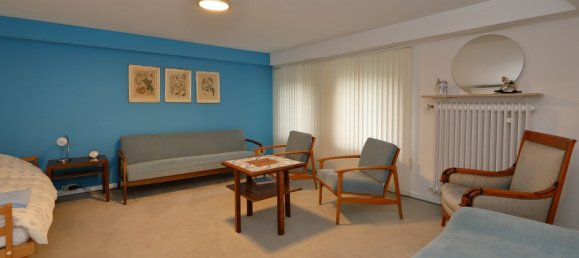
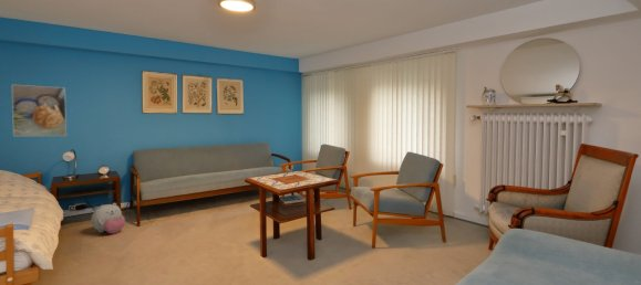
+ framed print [11,84,68,137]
+ plush toy [90,202,126,235]
